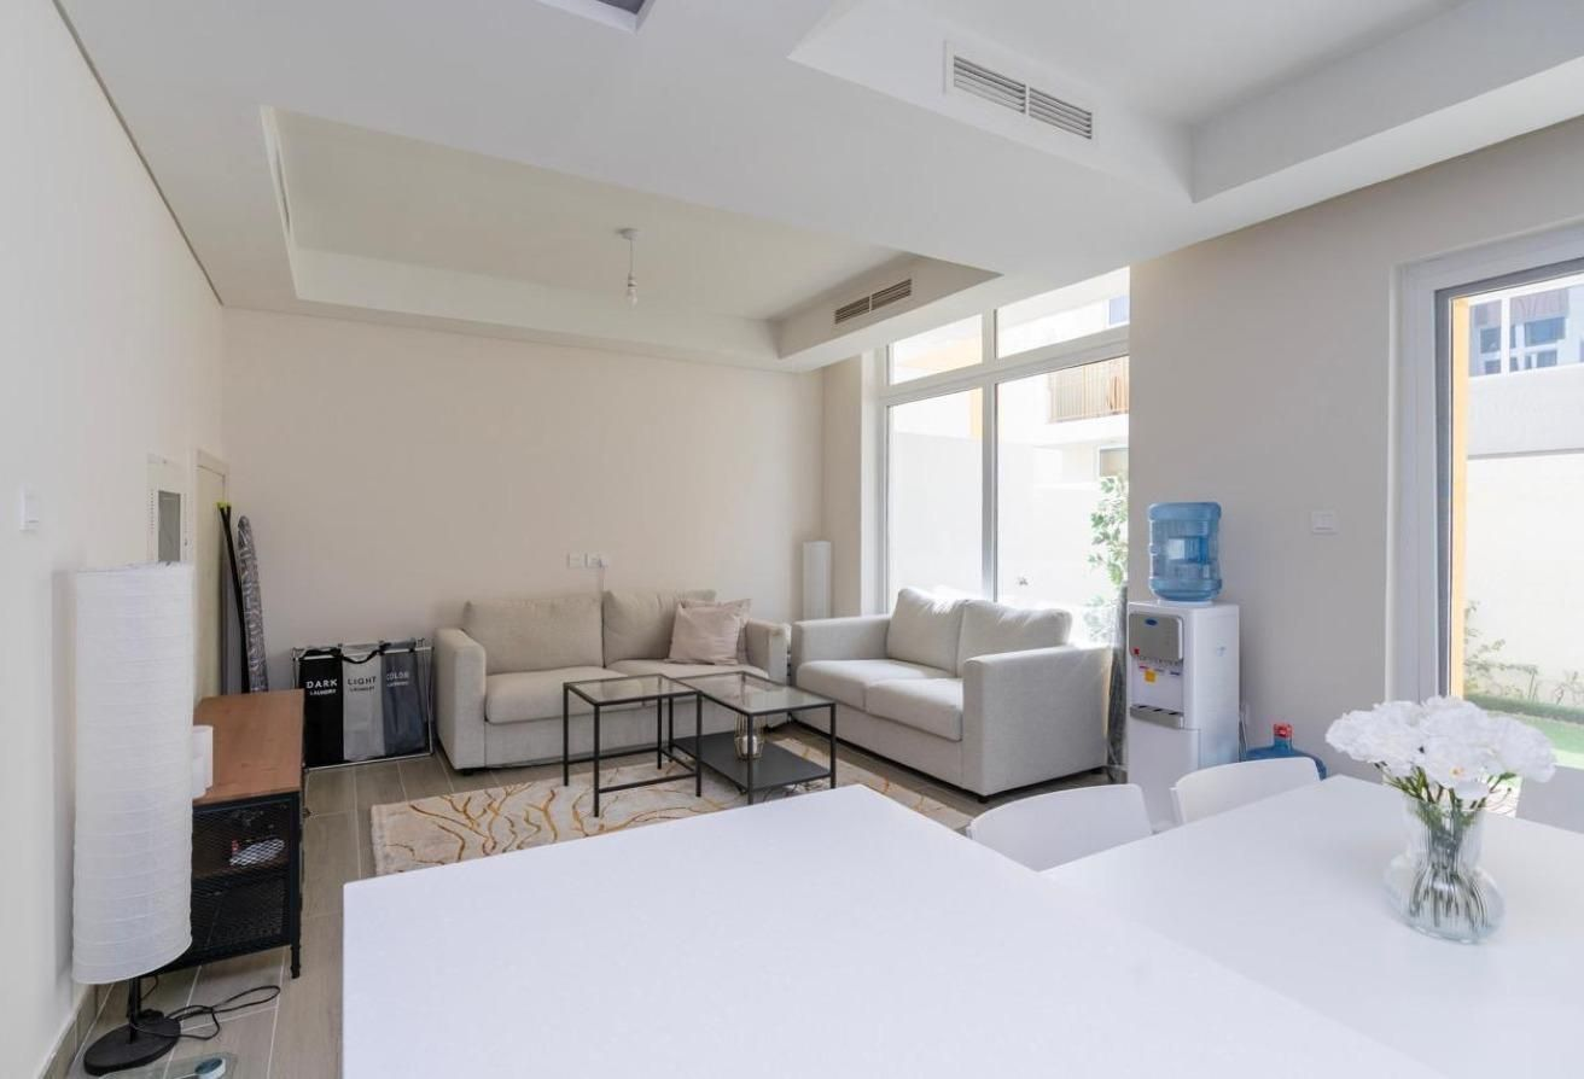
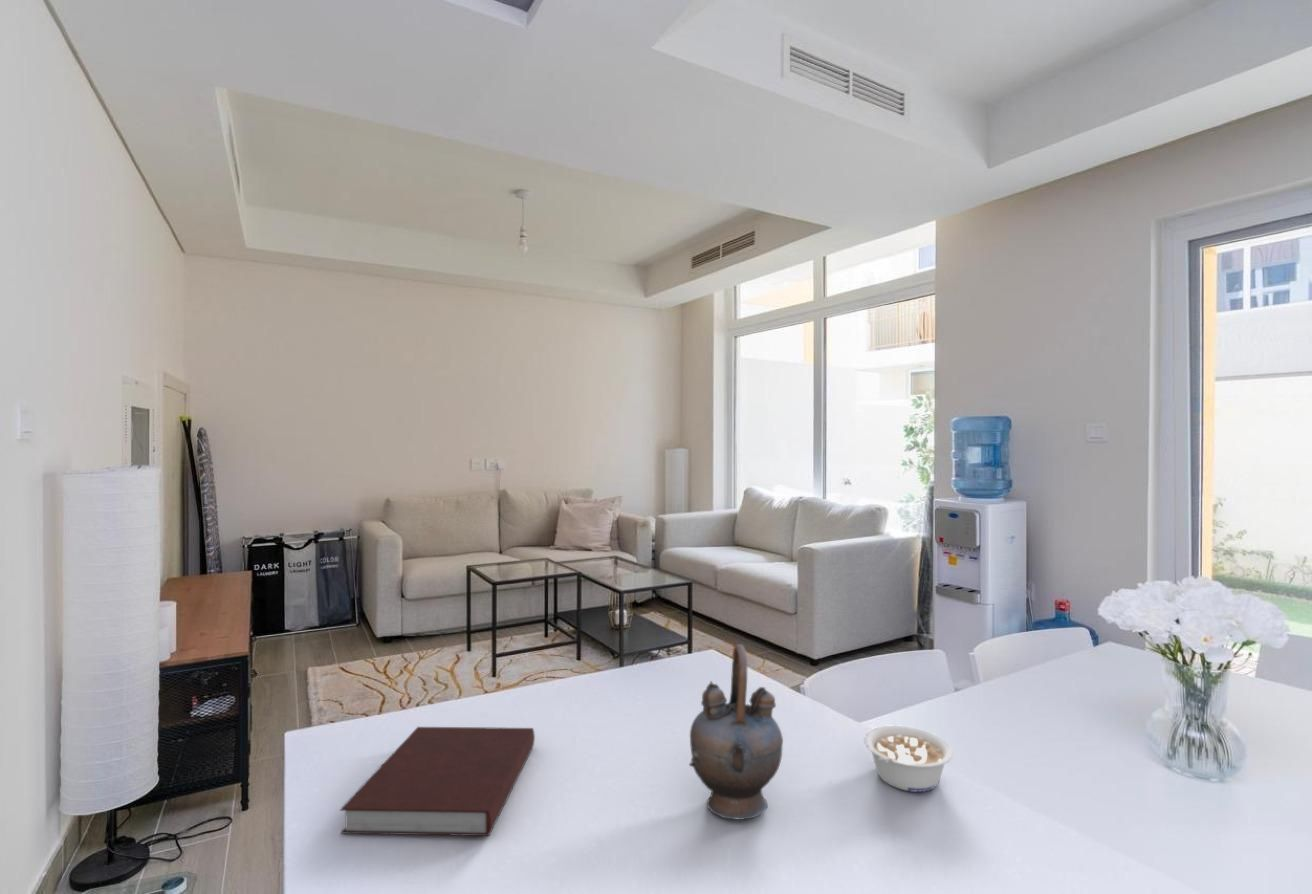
+ notebook [339,726,536,837]
+ legume [863,724,954,793]
+ teapot [688,643,784,821]
